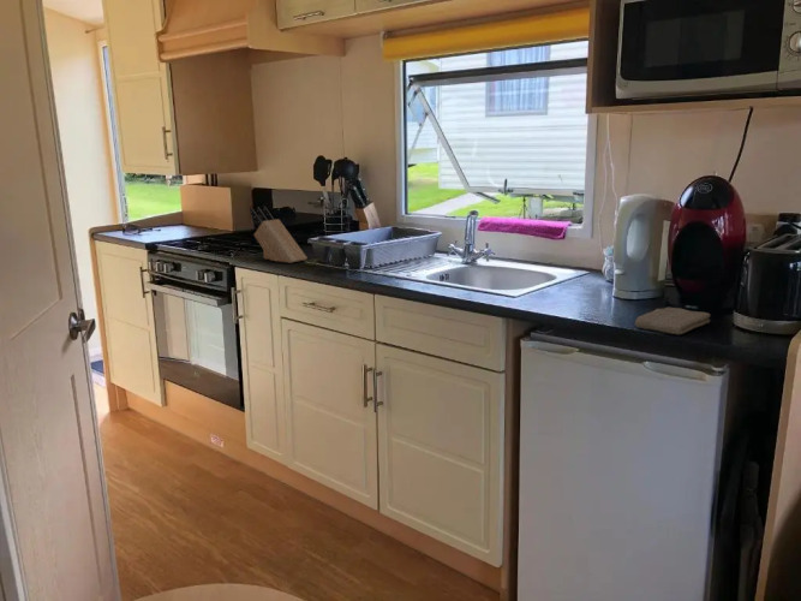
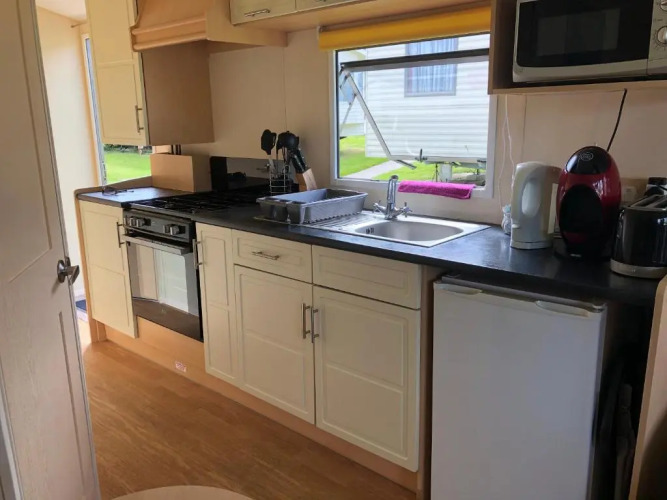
- washcloth [634,307,711,335]
- knife block [249,204,309,264]
